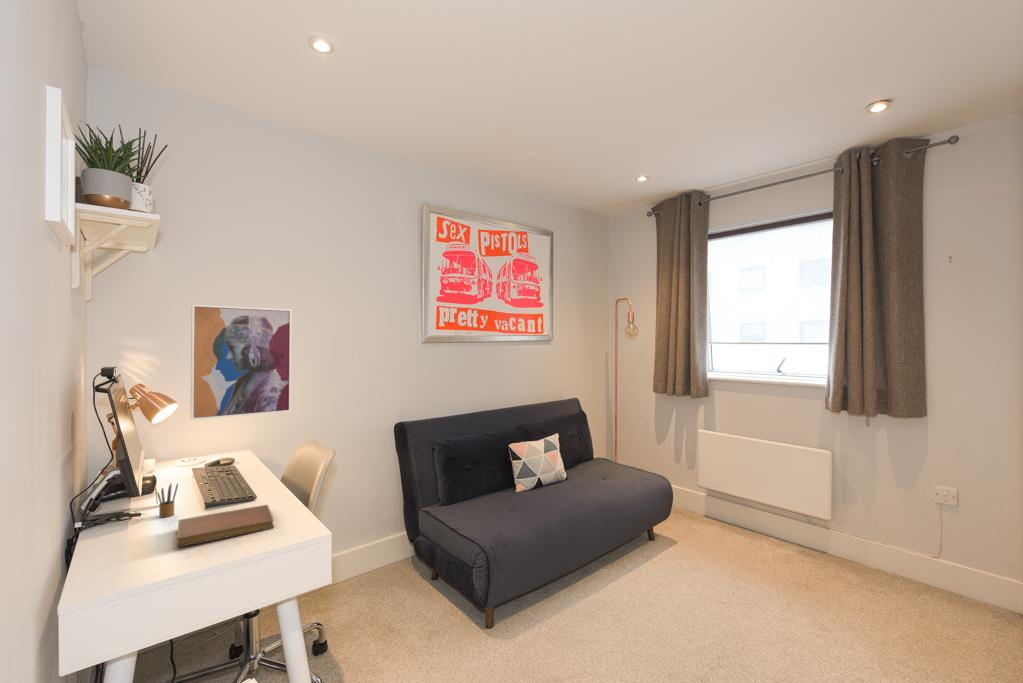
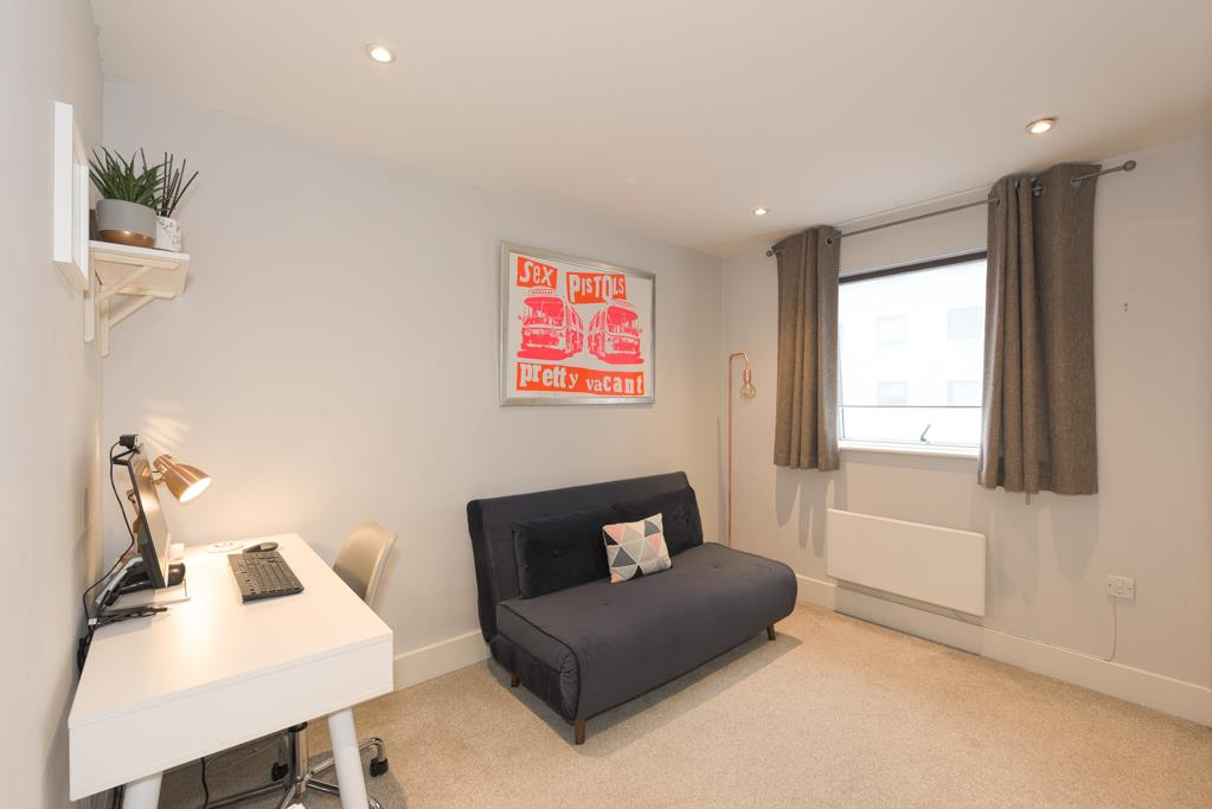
- wall art [190,304,293,421]
- pencil box [156,482,179,518]
- notebook [176,504,275,548]
